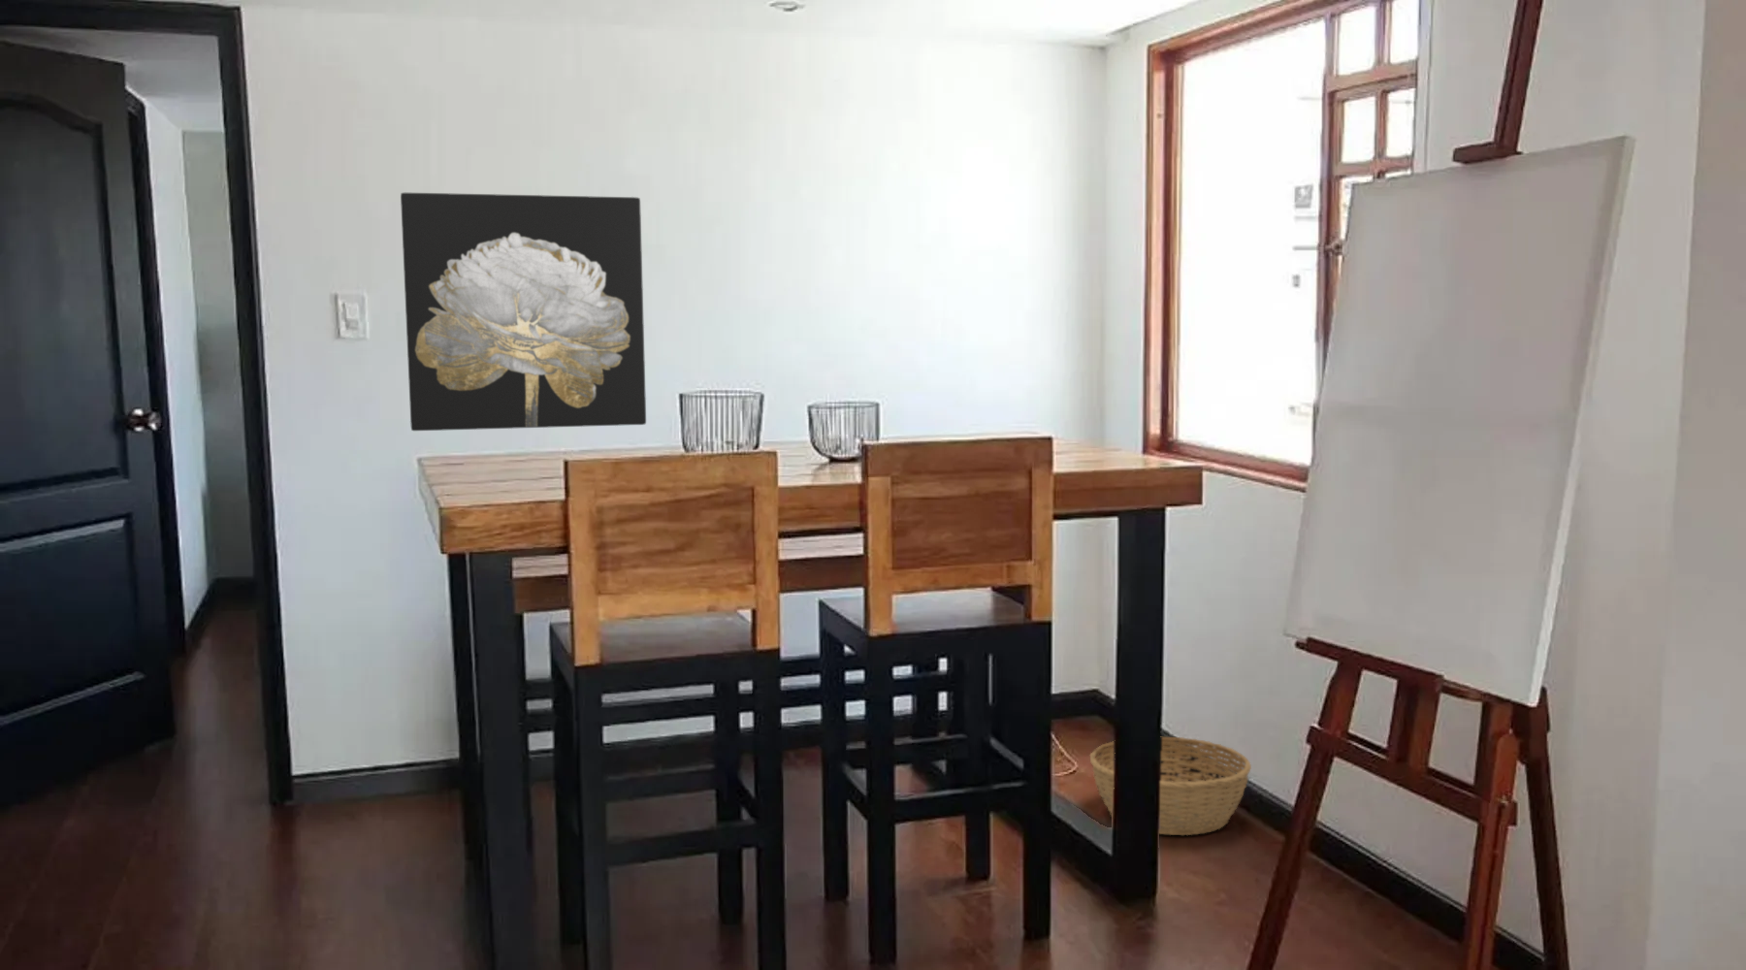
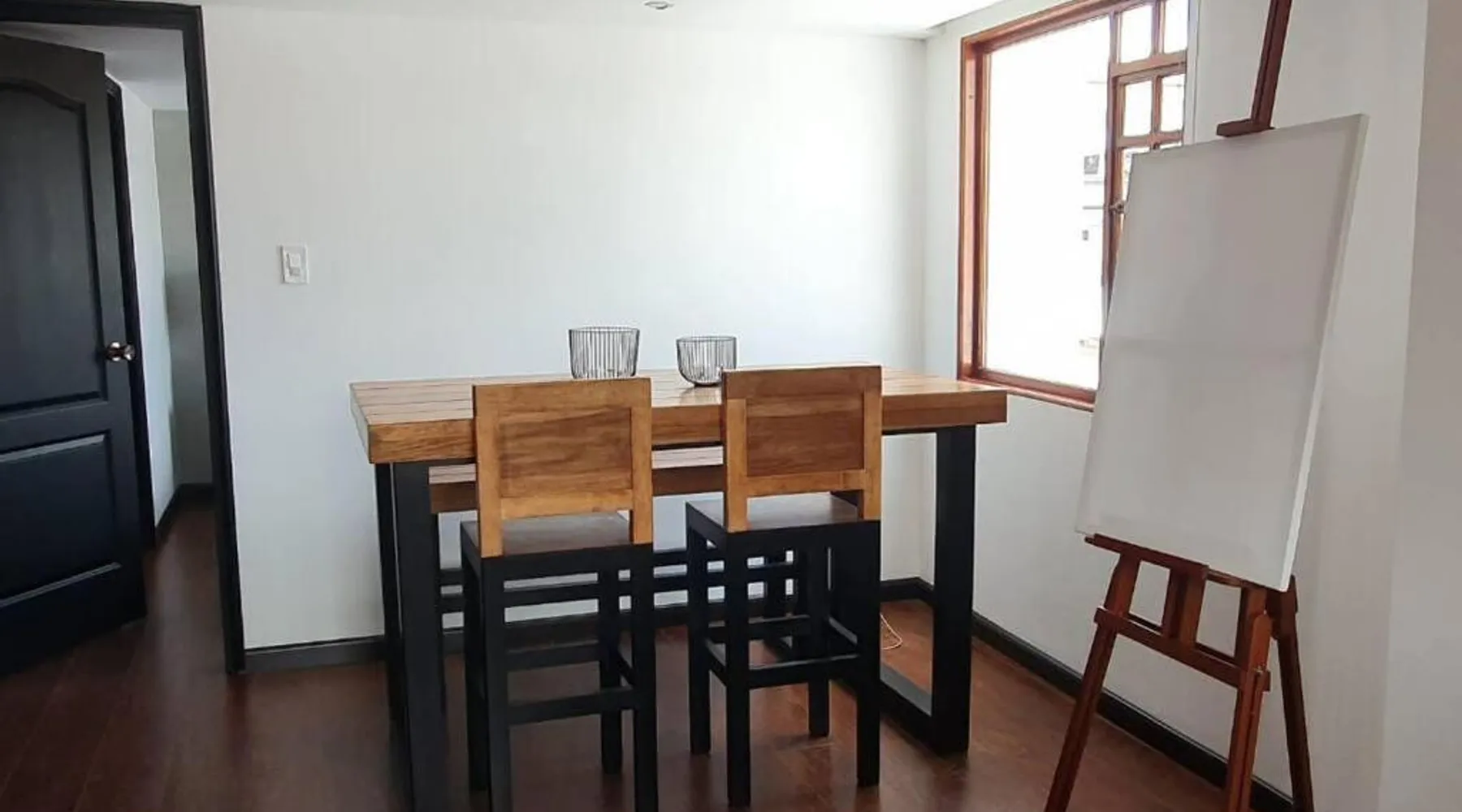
- basket [1089,736,1253,836]
- wall art [400,192,647,431]
